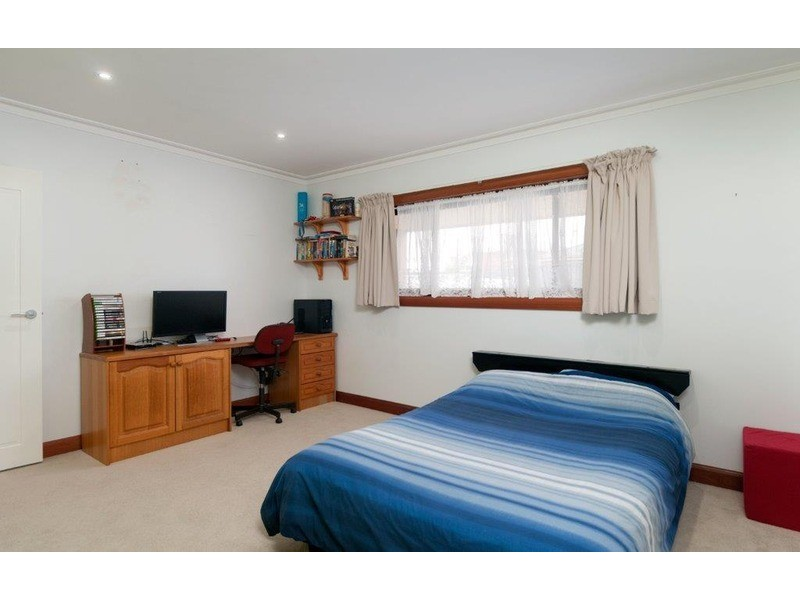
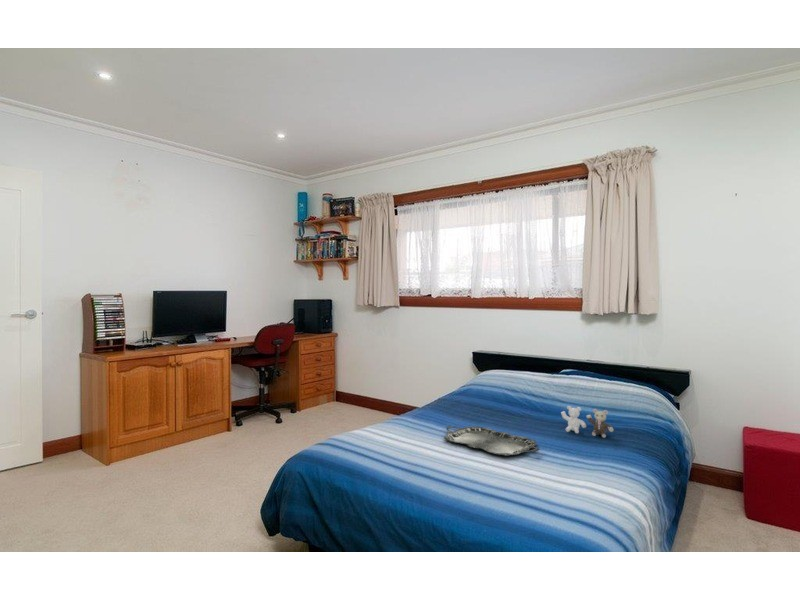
+ teddy bear [560,405,615,439]
+ serving tray [443,425,540,457]
